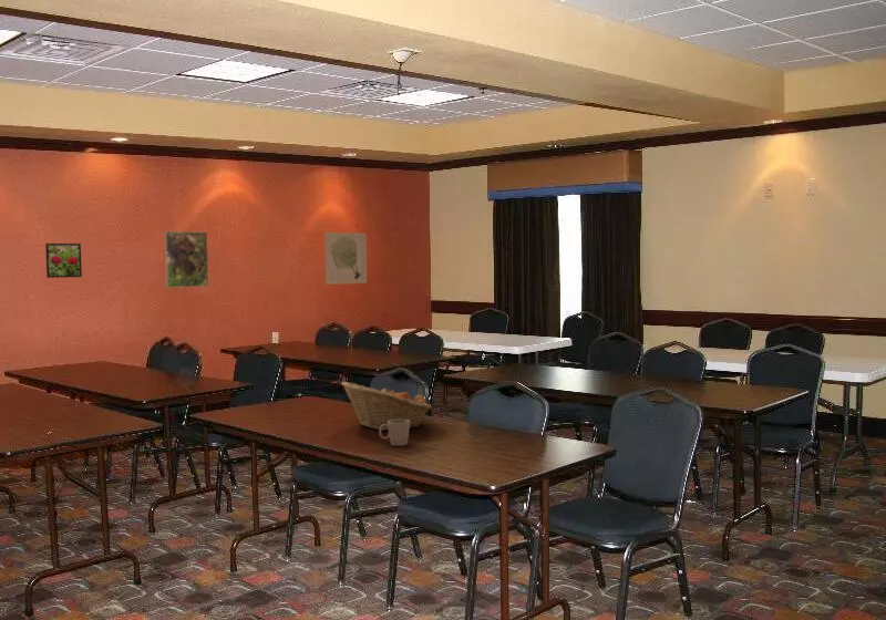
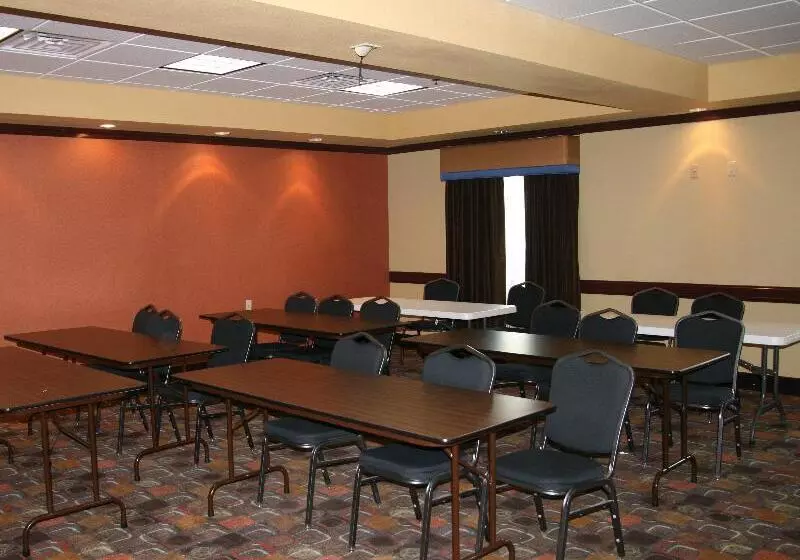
- wall art [323,231,368,286]
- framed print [44,242,83,279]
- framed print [163,230,210,289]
- fruit basket [340,381,432,432]
- mug [378,420,410,447]
